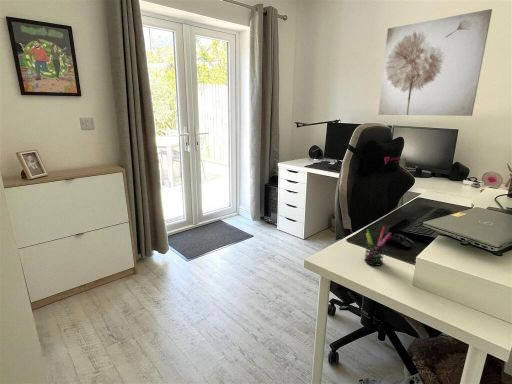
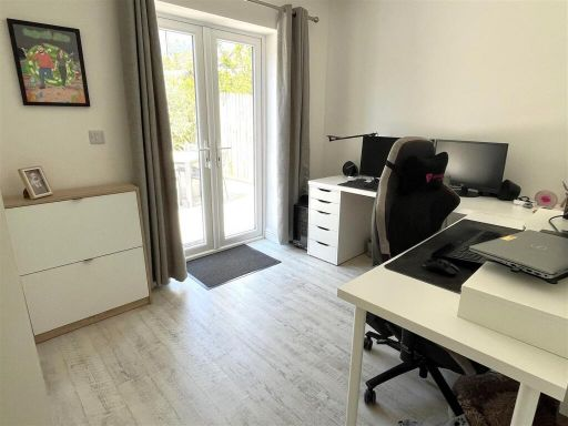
- wall art [377,8,493,117]
- pen holder [363,226,393,267]
